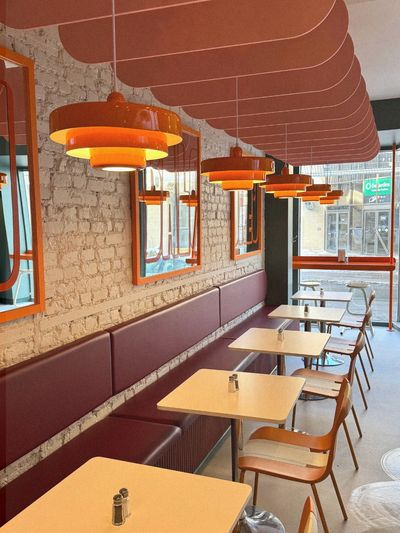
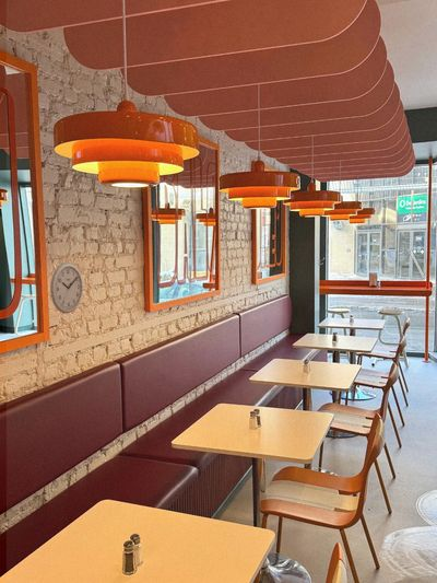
+ wall clock [49,261,84,315]
